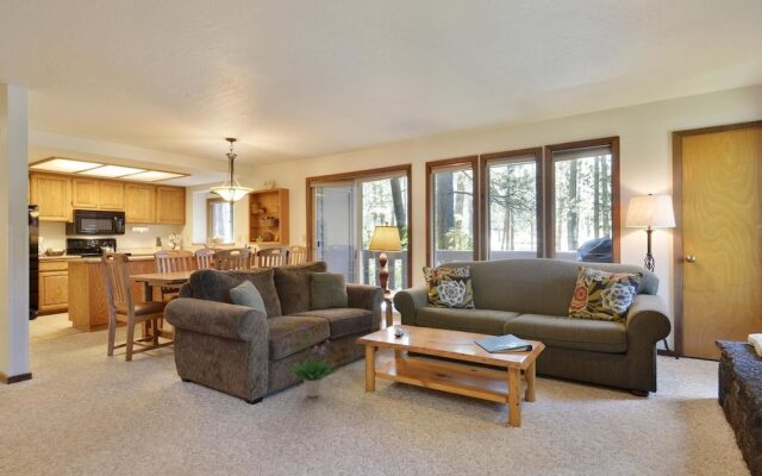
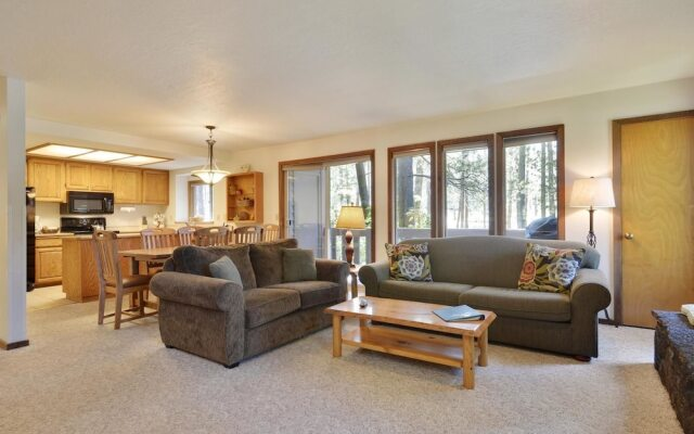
- potted plant [285,321,341,399]
